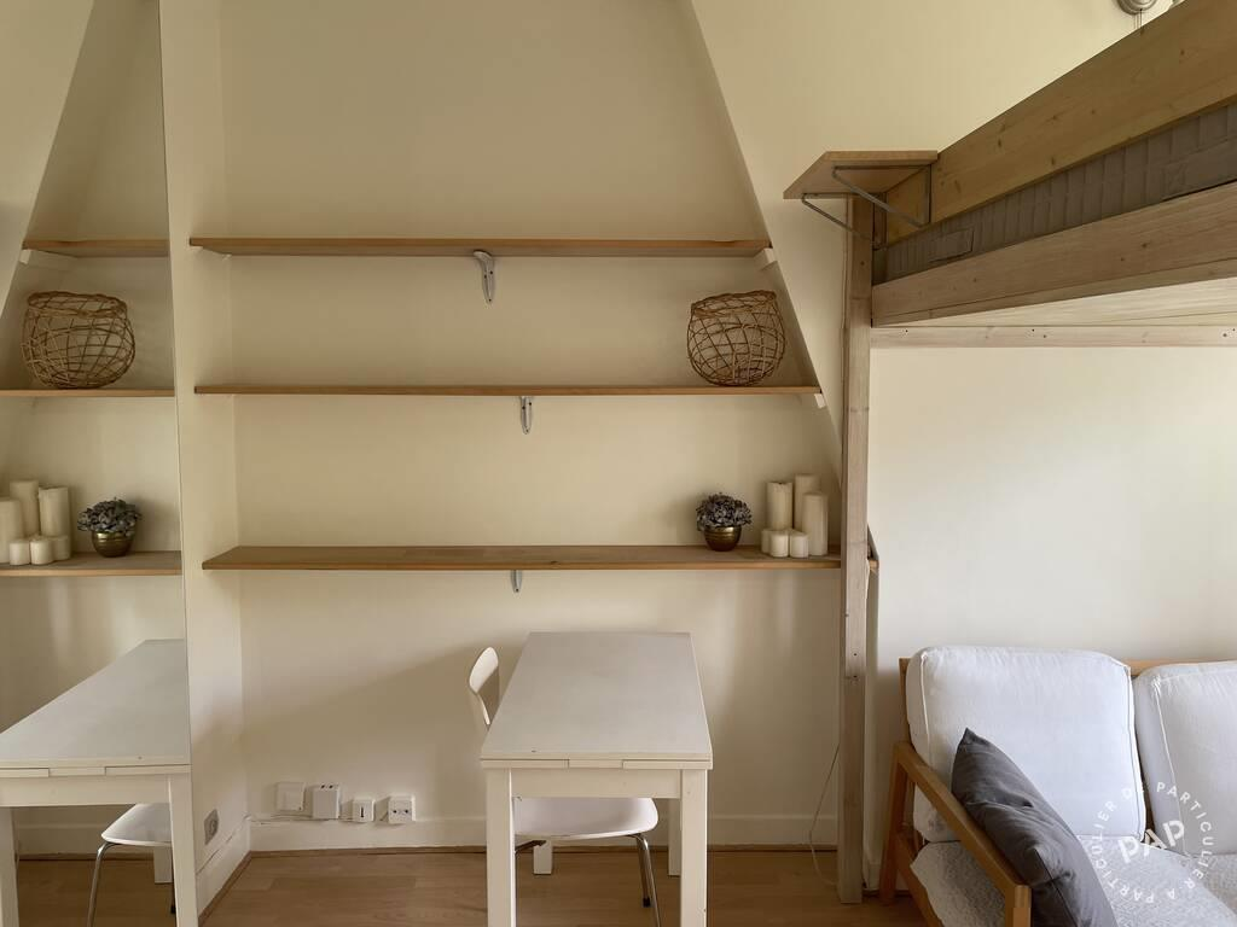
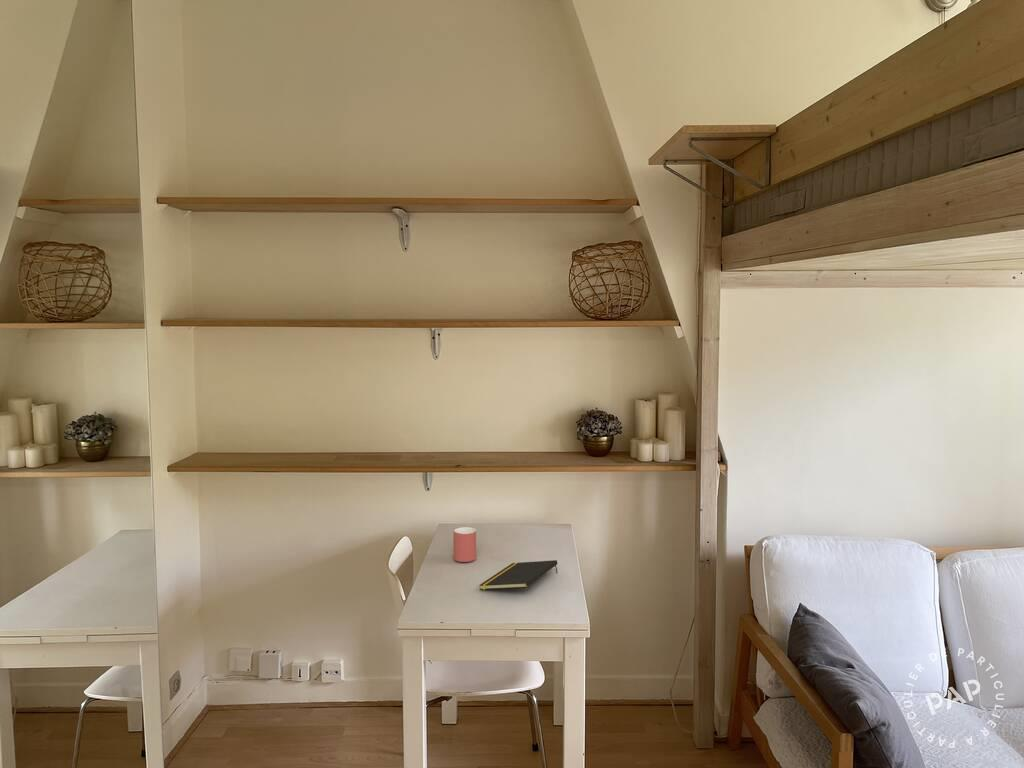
+ mug [453,526,477,563]
+ notepad [478,559,558,591]
